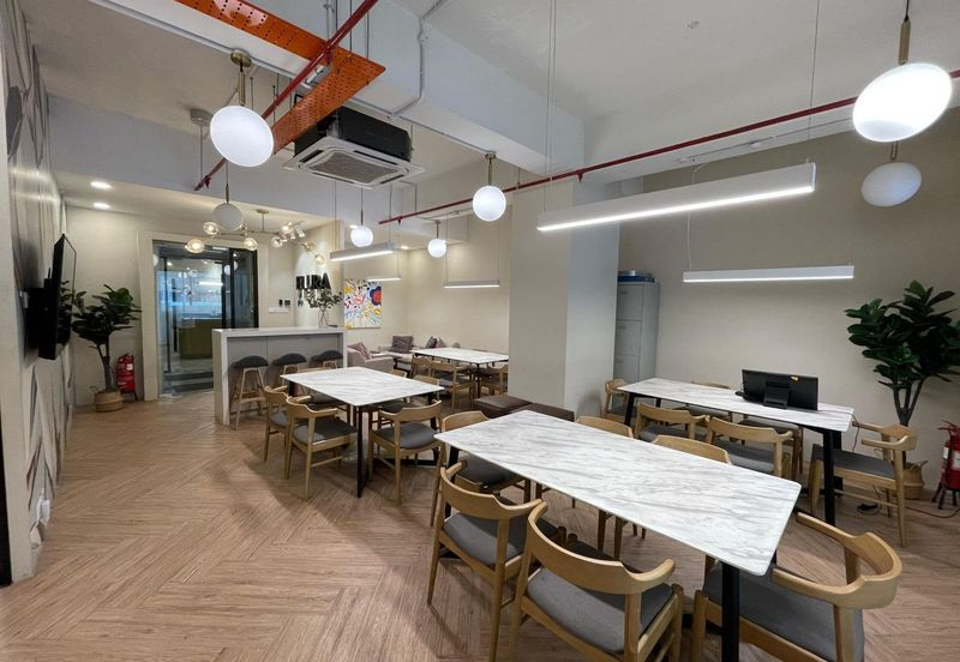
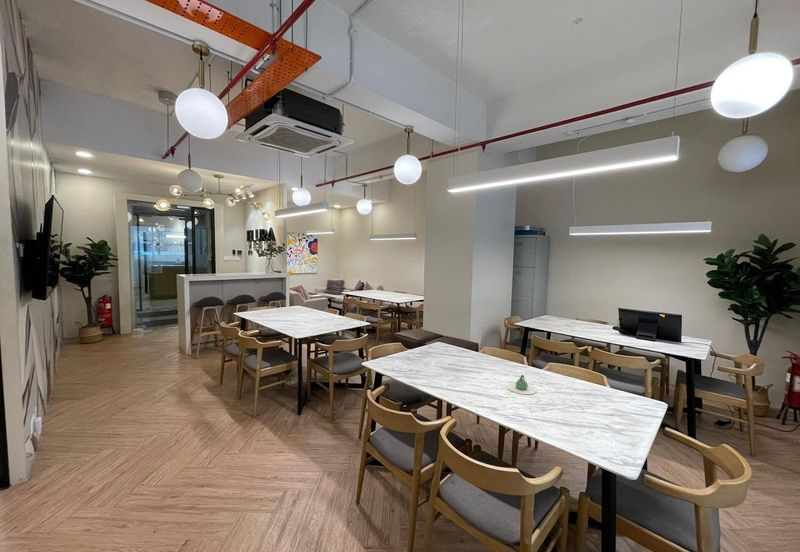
+ teapot [506,374,537,395]
